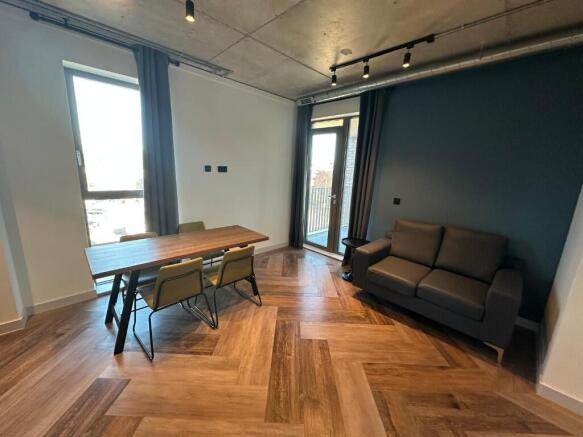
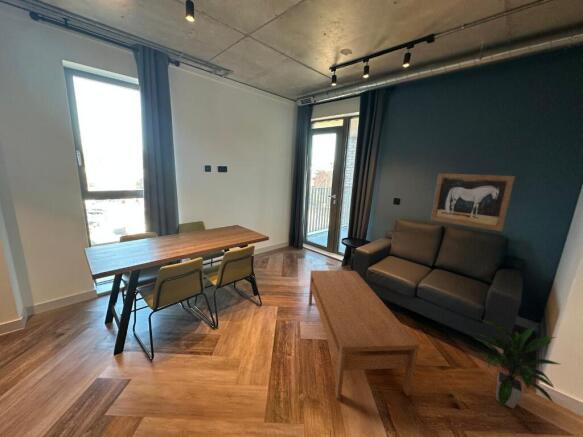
+ indoor plant [472,319,560,409]
+ wall art [430,172,516,232]
+ coffee table [308,269,421,400]
